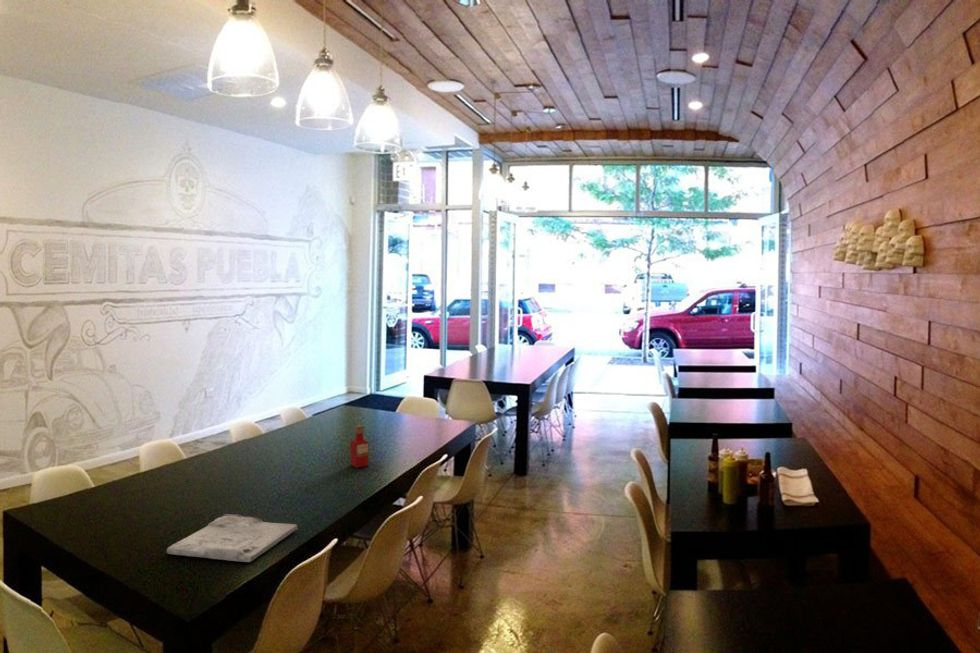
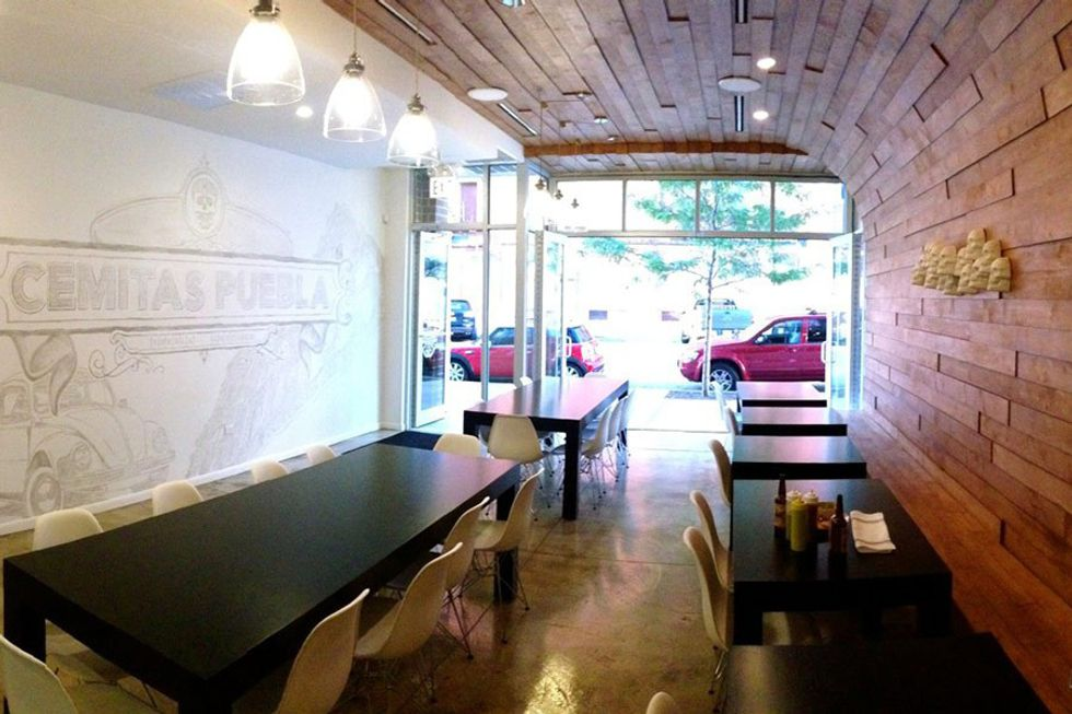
- napkin [166,513,299,563]
- tabasco sauce [349,424,370,469]
